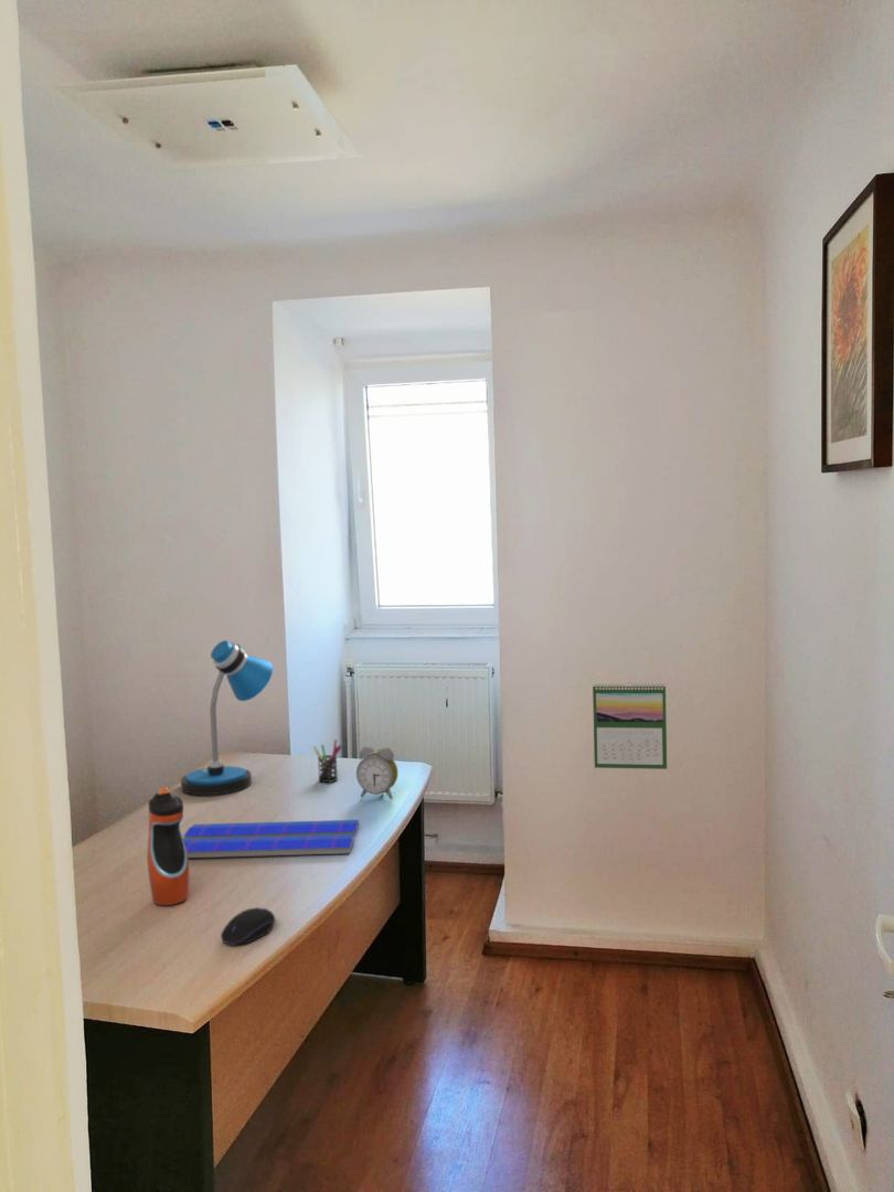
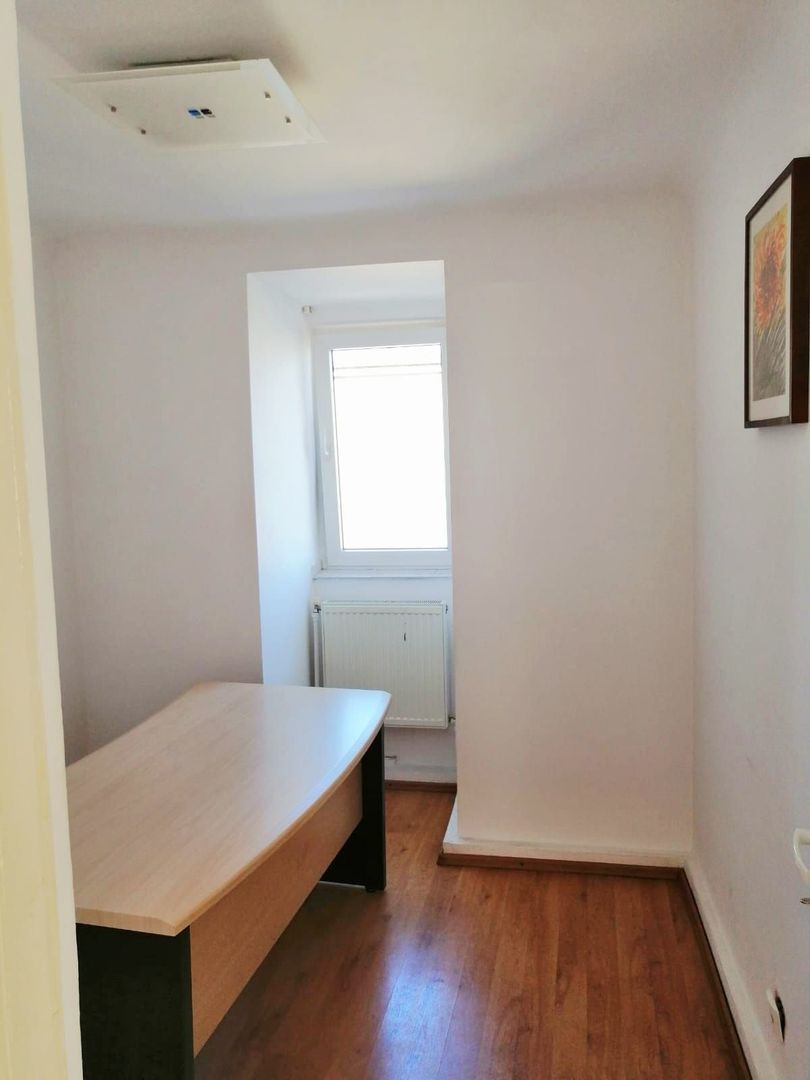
- keyboard [182,819,360,859]
- desk lamp [180,639,274,796]
- water bottle [146,786,190,906]
- alarm clock [355,746,400,800]
- pen holder [312,738,342,784]
- computer mouse [220,906,276,946]
- calendar [592,681,668,770]
